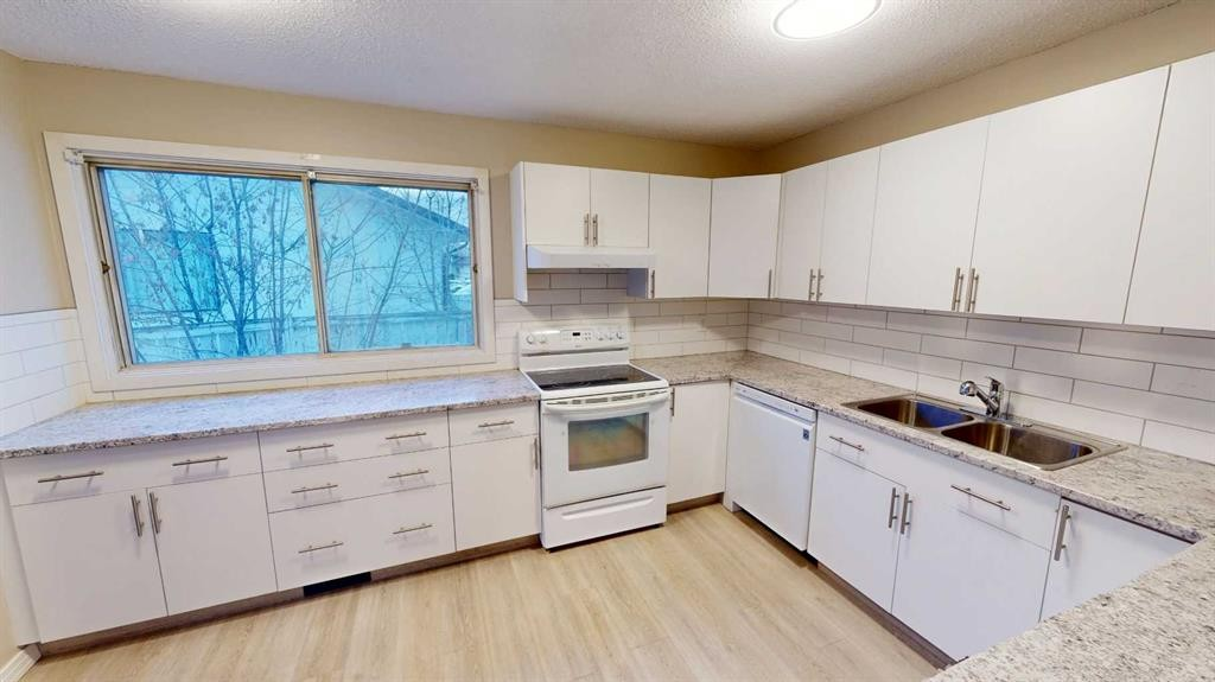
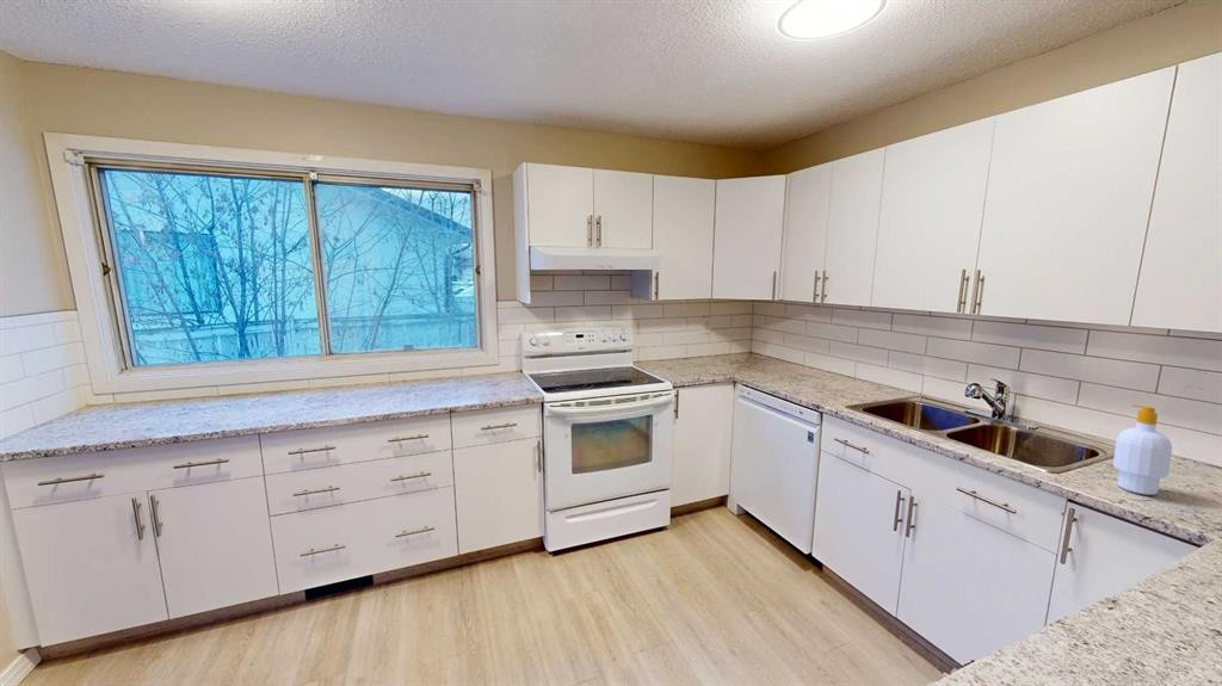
+ soap bottle [1112,403,1173,496]
